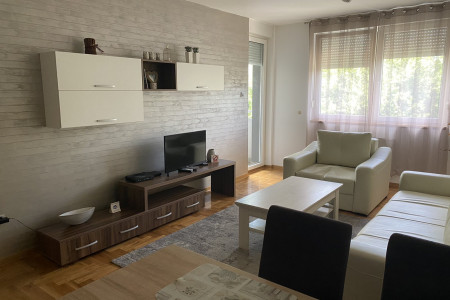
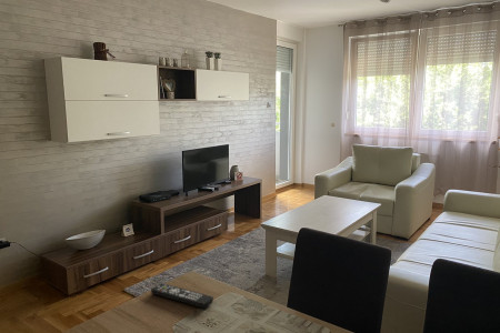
+ remote control [150,282,214,309]
